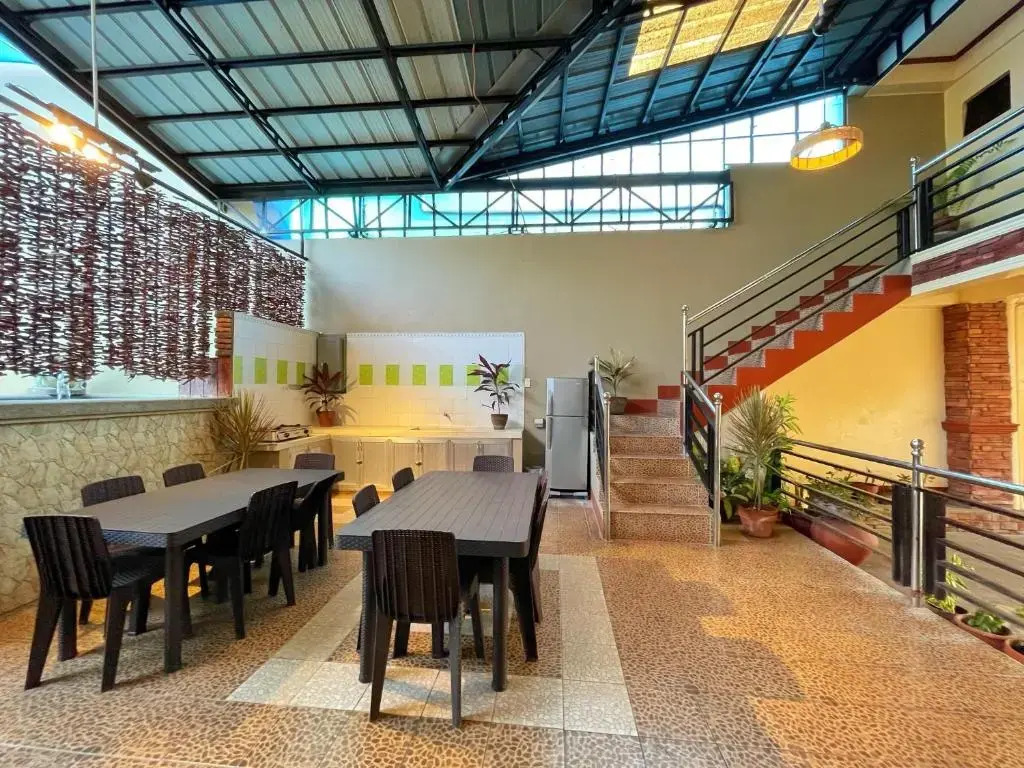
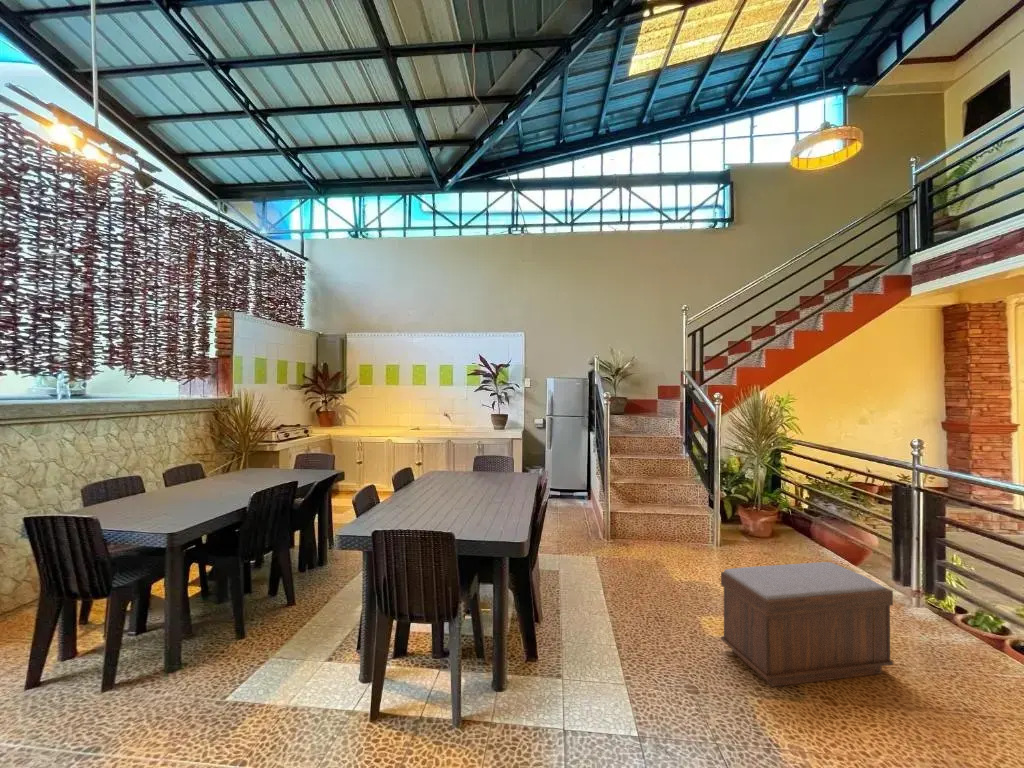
+ bench [720,561,894,688]
